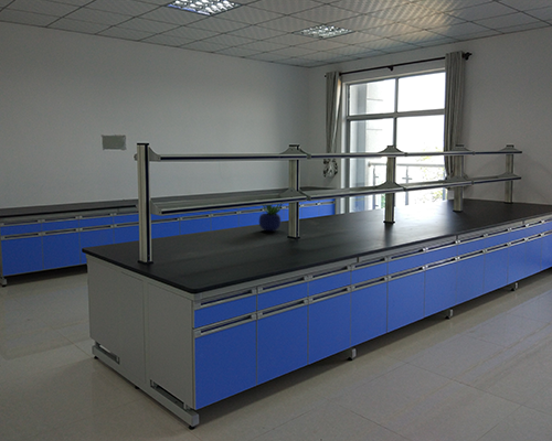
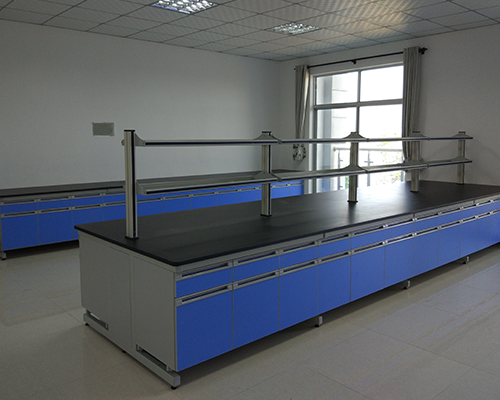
- potted plant [258,203,284,232]
